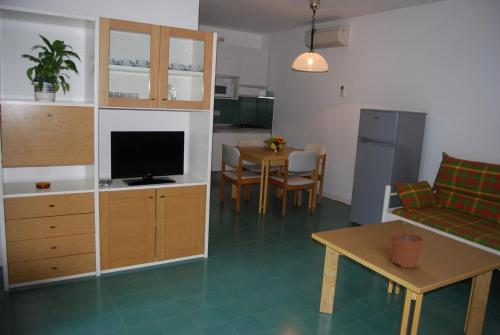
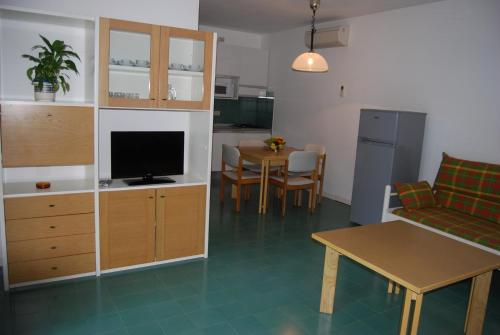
- plant pot [390,222,424,269]
